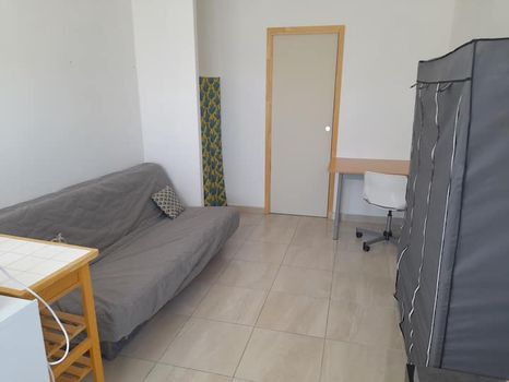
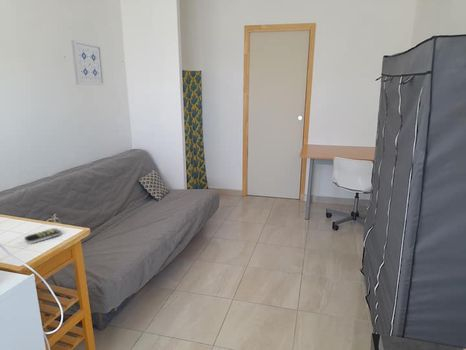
+ remote control [23,227,62,245]
+ wall art [71,39,105,86]
